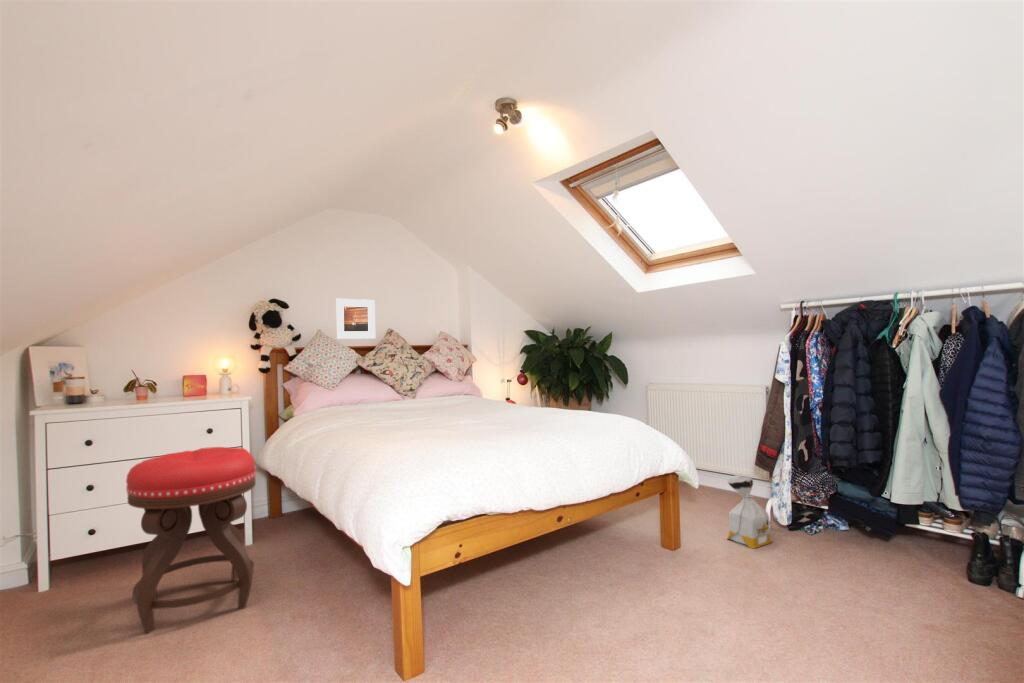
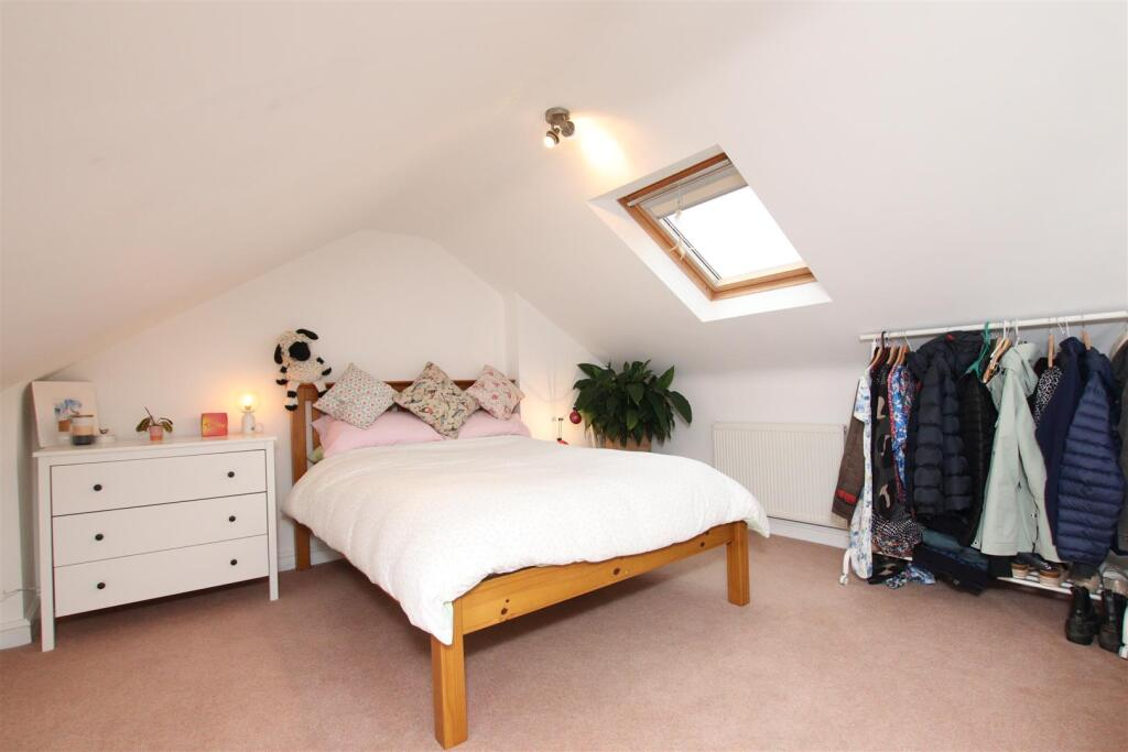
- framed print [335,298,376,340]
- stool [125,446,257,635]
- bag [725,474,773,550]
